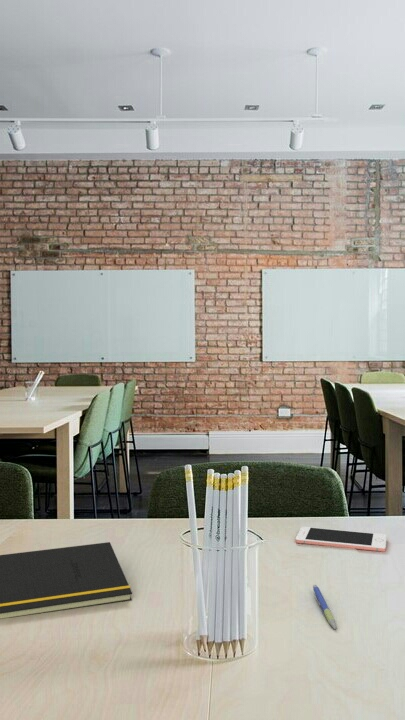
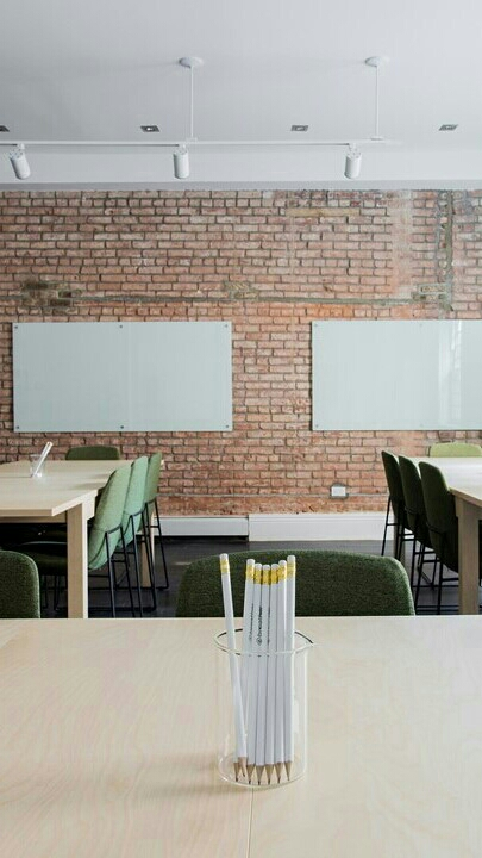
- notepad [0,541,133,620]
- pen [312,584,337,630]
- cell phone [295,526,388,553]
